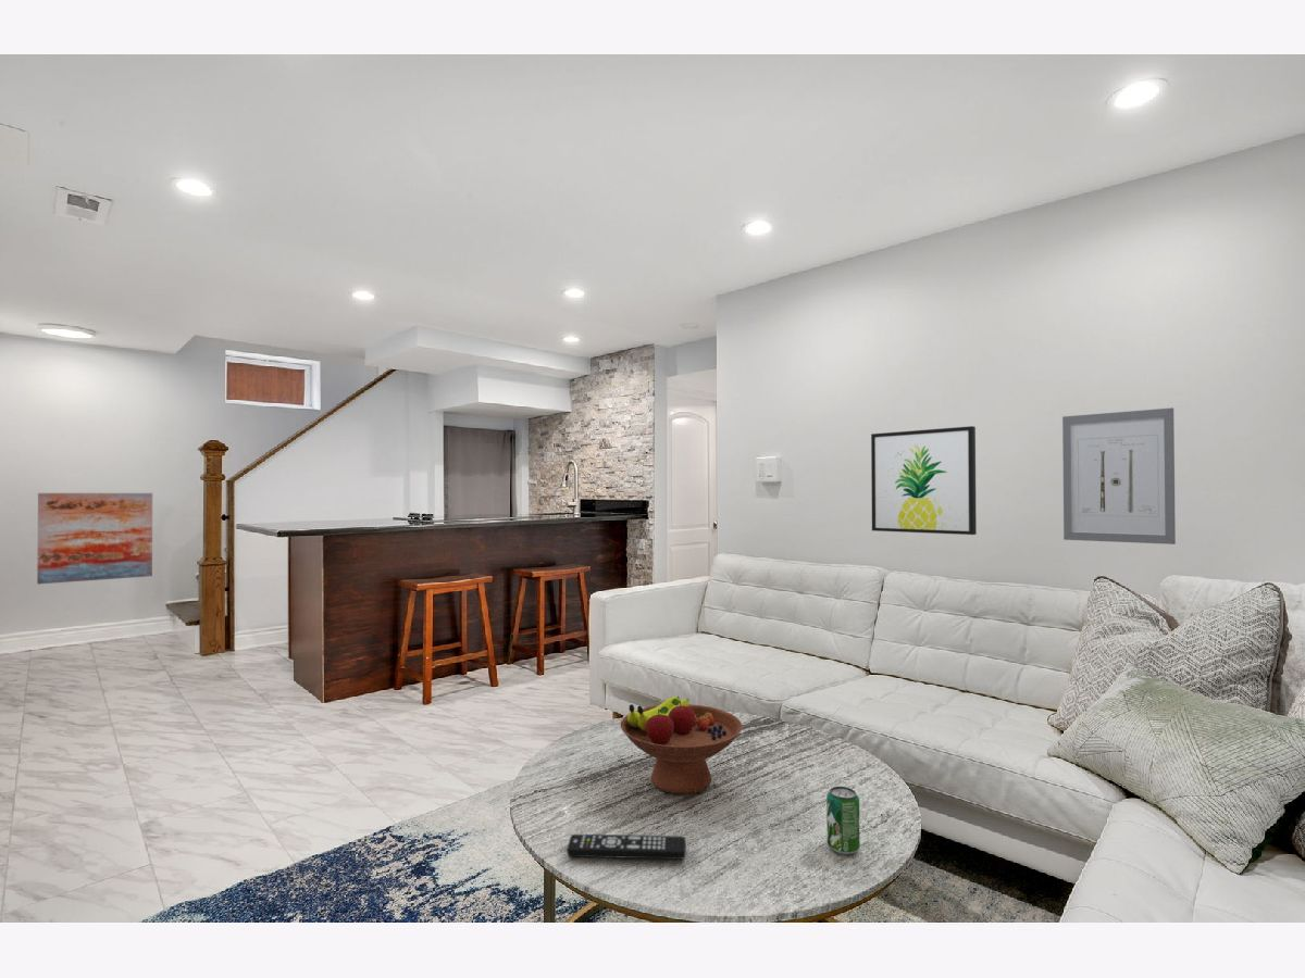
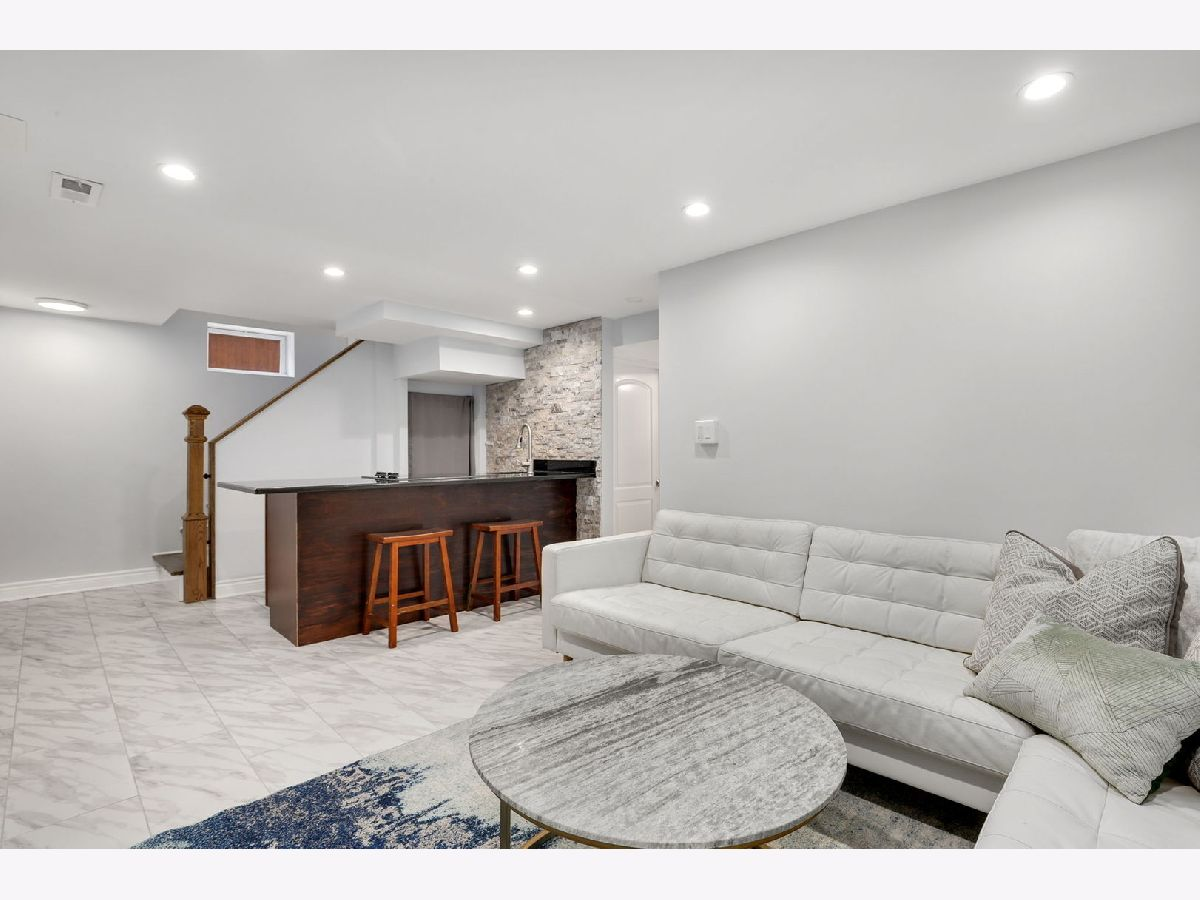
- wall art [1061,406,1177,546]
- remote control [566,833,687,861]
- fruit bowl [620,695,743,795]
- beverage can [825,786,861,855]
- wall art [36,492,153,585]
- wall art [870,425,978,536]
